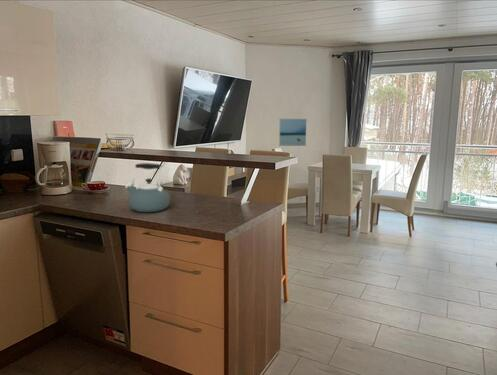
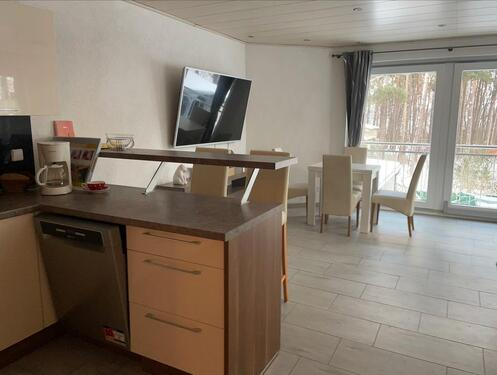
- kettle [124,162,171,213]
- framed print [278,118,308,147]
